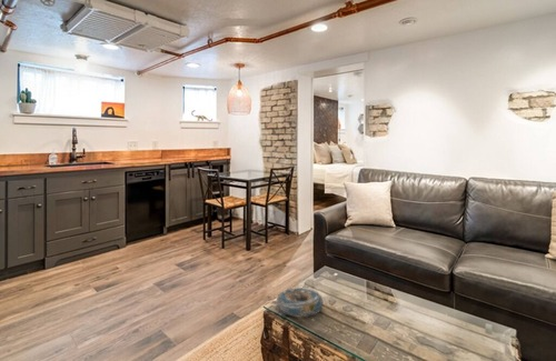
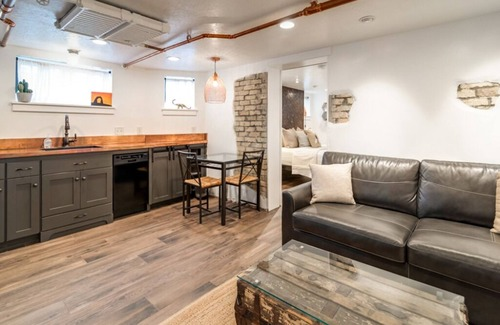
- decorative bowl [275,287,324,318]
